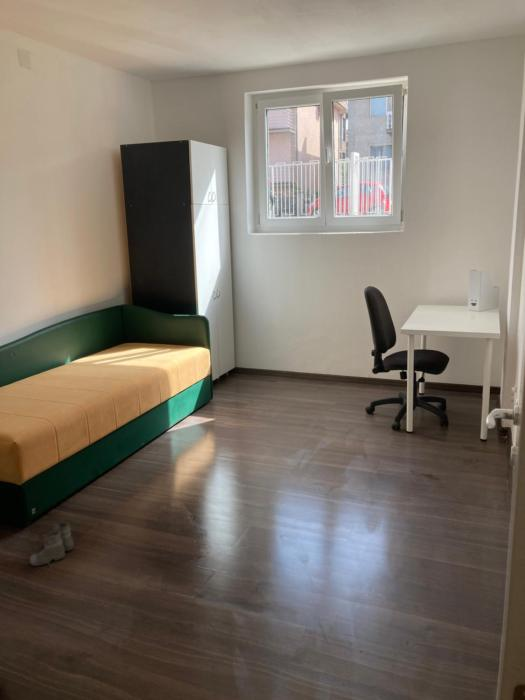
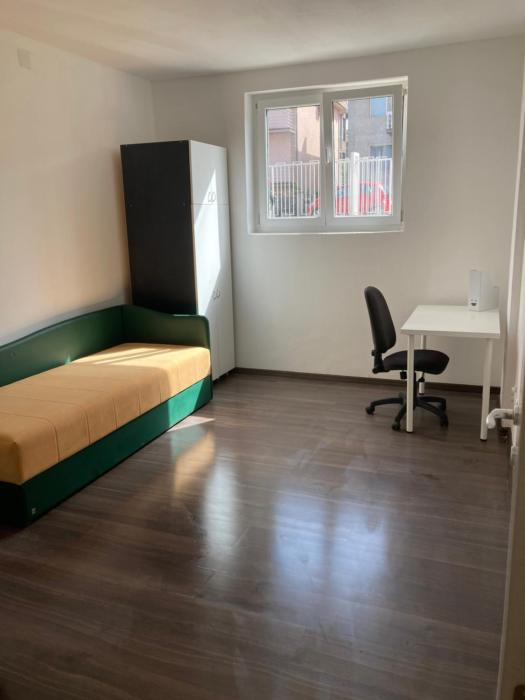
- boots [28,520,76,567]
